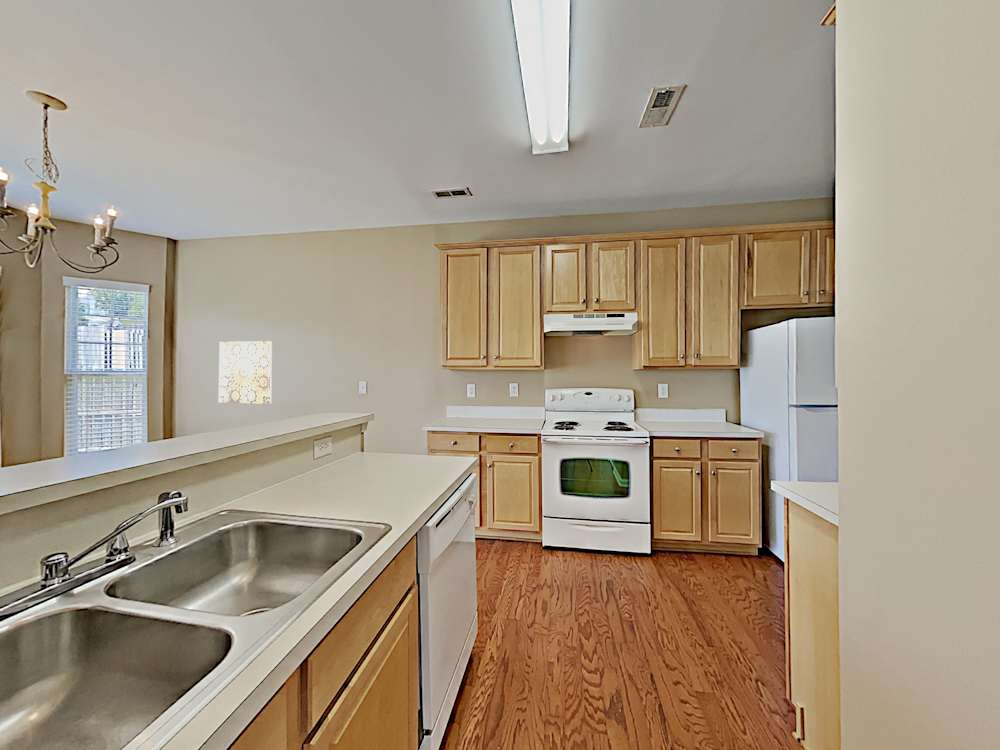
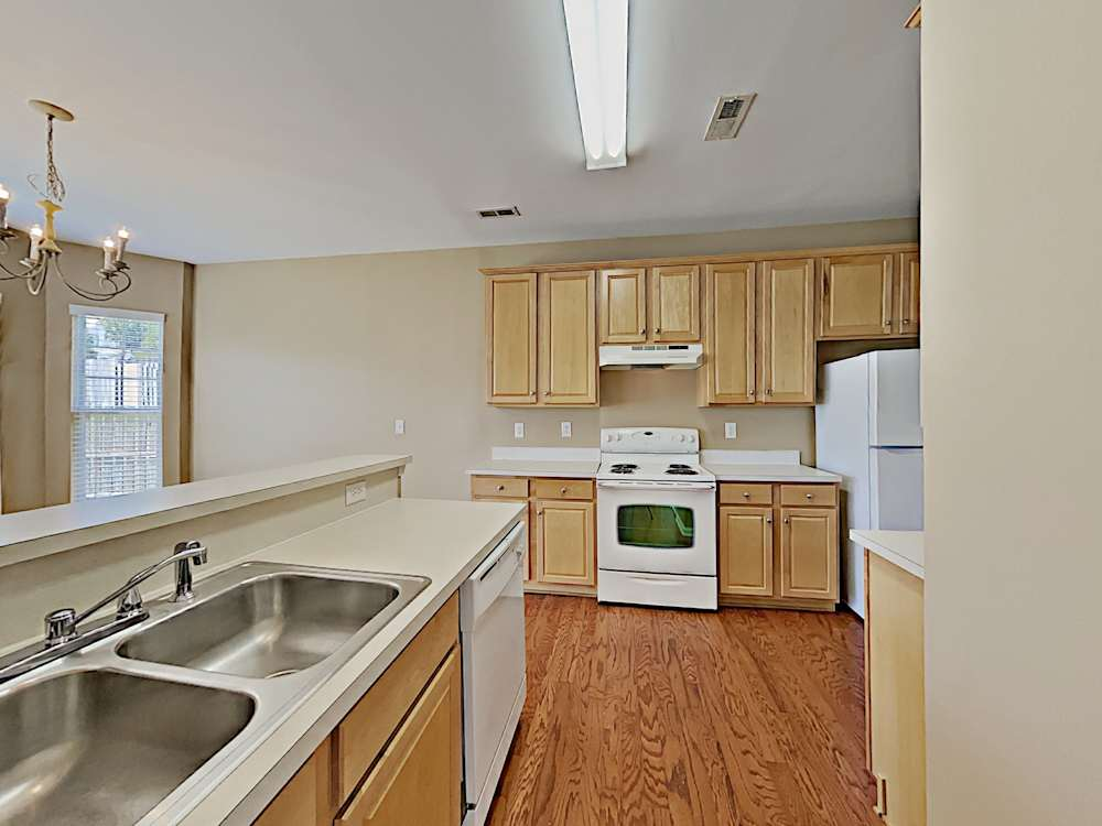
- wall art [218,340,273,405]
